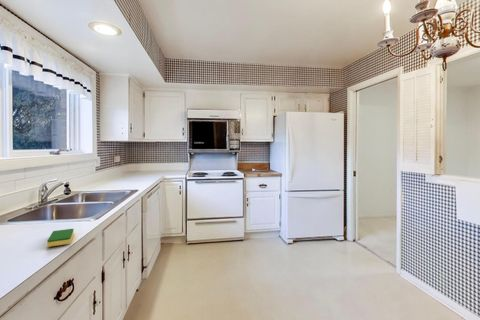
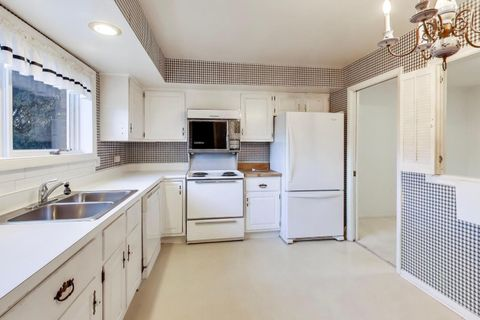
- dish sponge [46,228,75,248]
